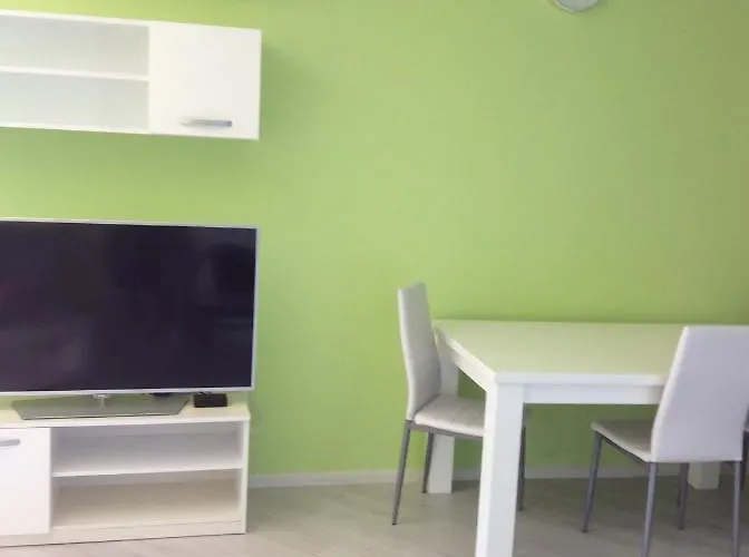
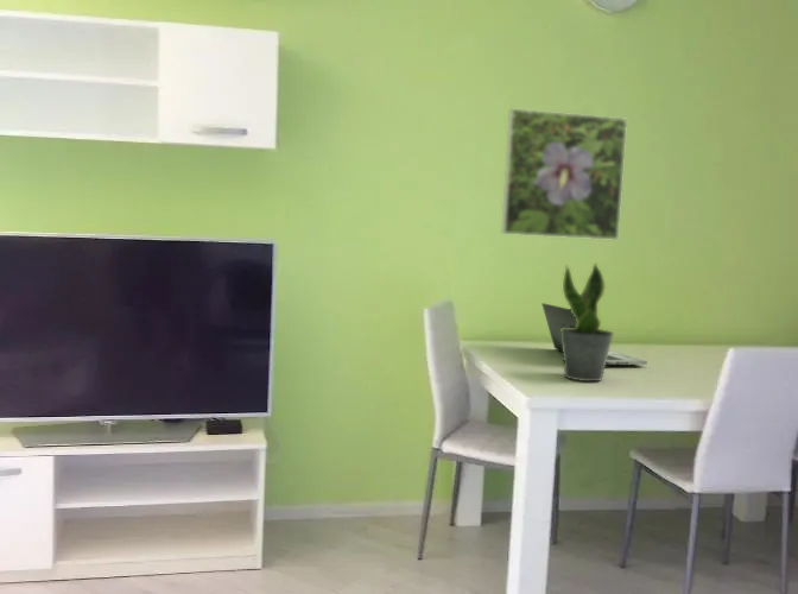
+ laptop [540,302,648,366]
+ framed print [500,108,628,241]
+ potted plant [560,261,615,383]
